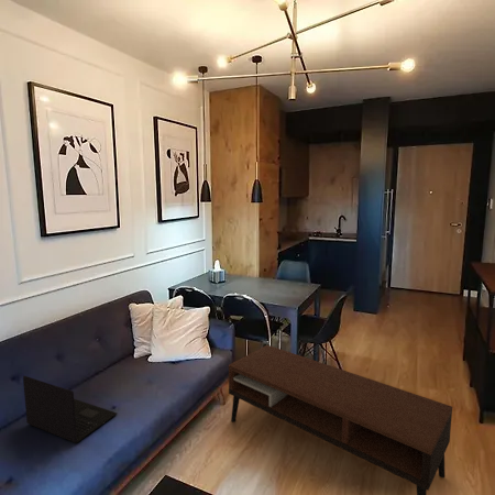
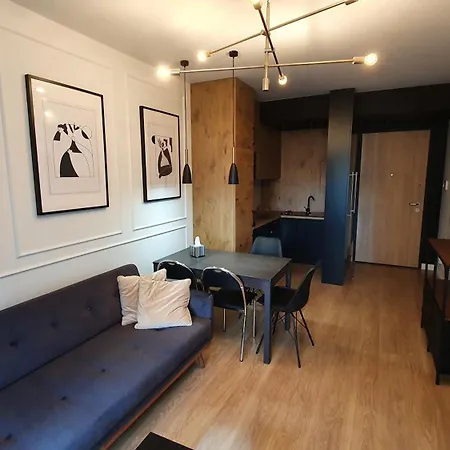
- laptop [22,375,118,444]
- coffee table [228,344,453,495]
